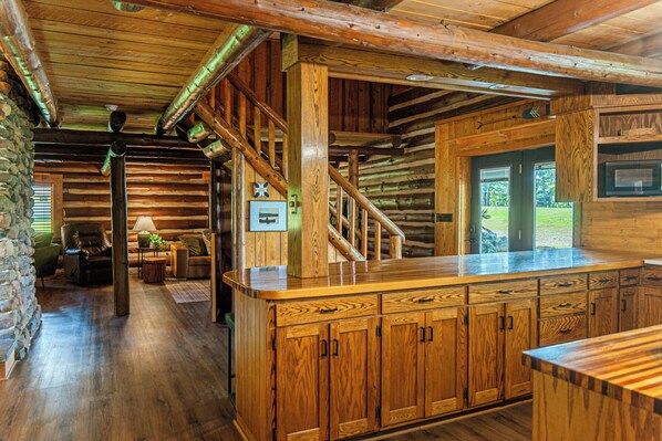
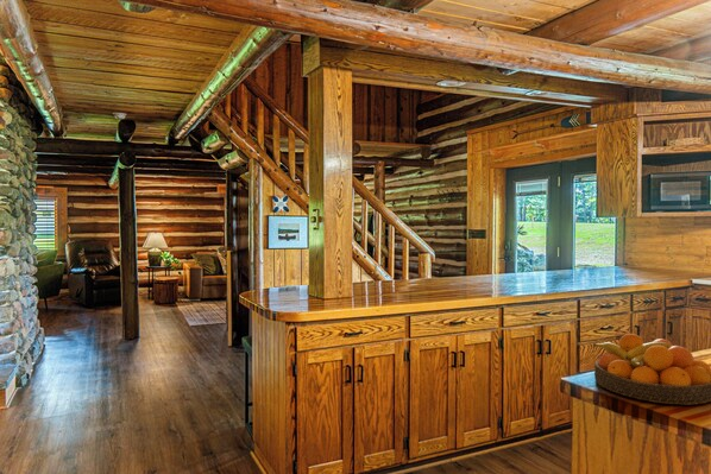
+ fruit bowl [592,333,711,406]
